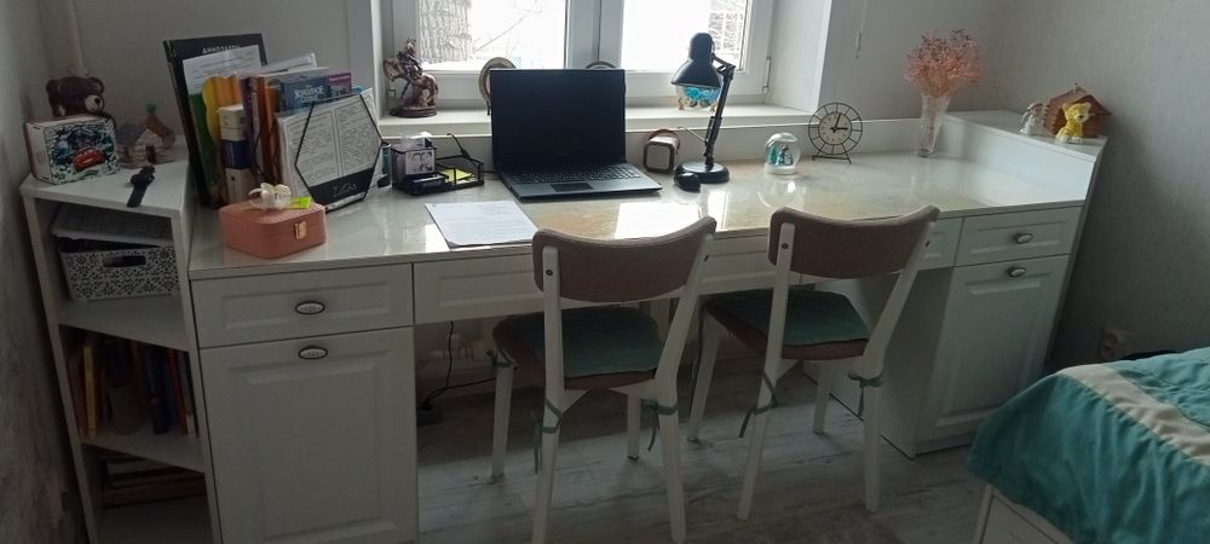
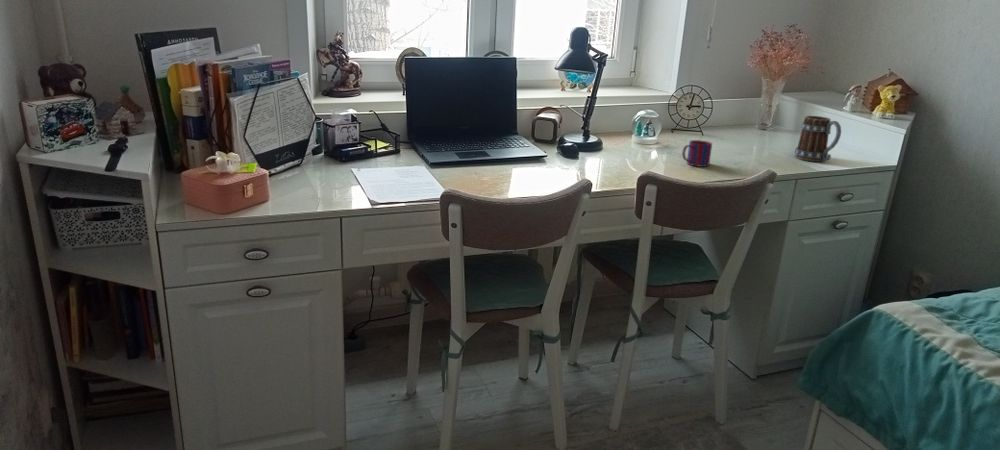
+ mug [681,139,713,168]
+ mug [794,115,842,162]
